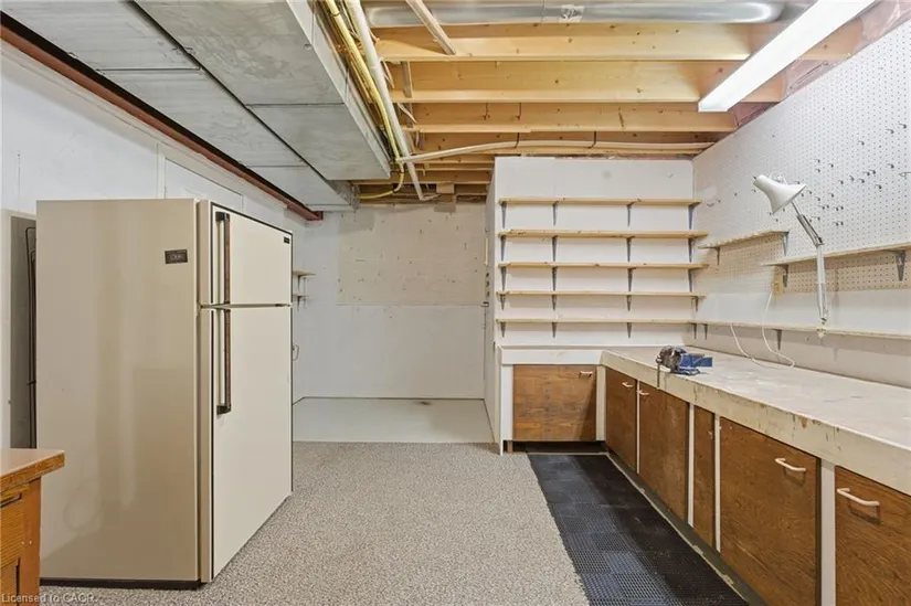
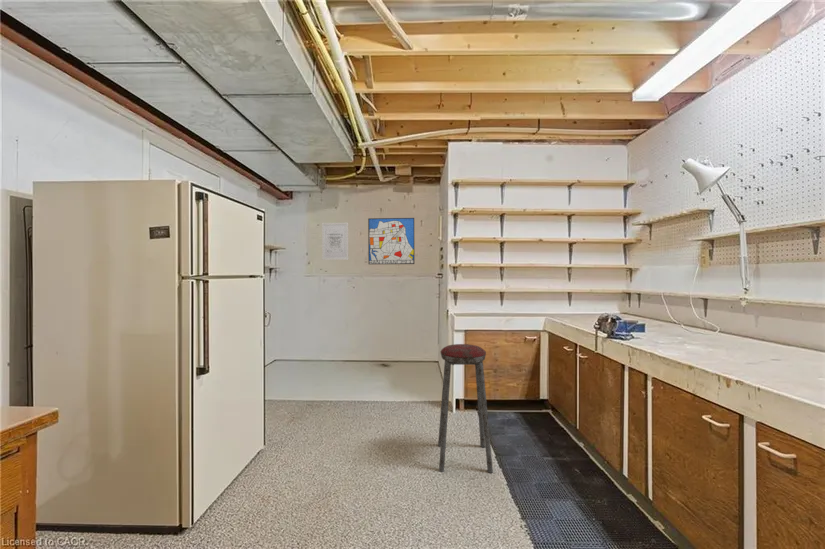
+ music stool [437,343,494,474]
+ wall art [367,217,415,265]
+ wall art [321,222,349,261]
